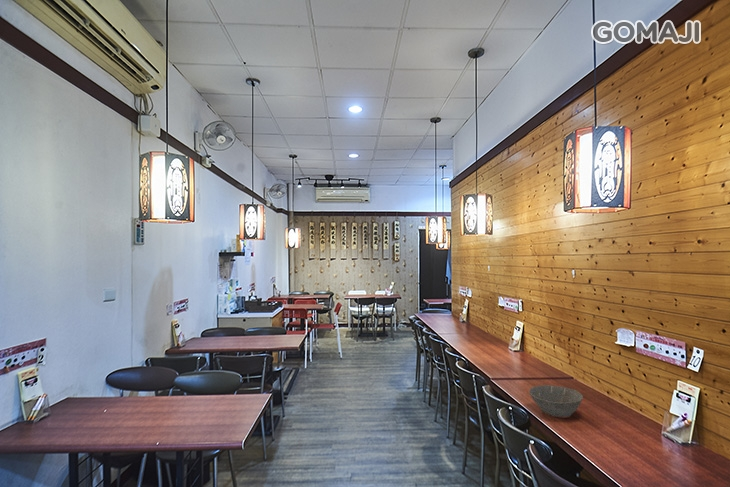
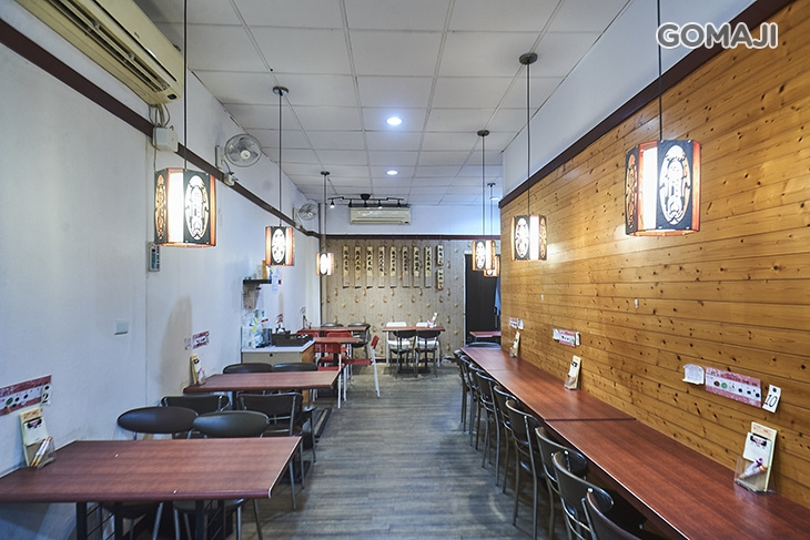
- bowl [528,384,584,418]
